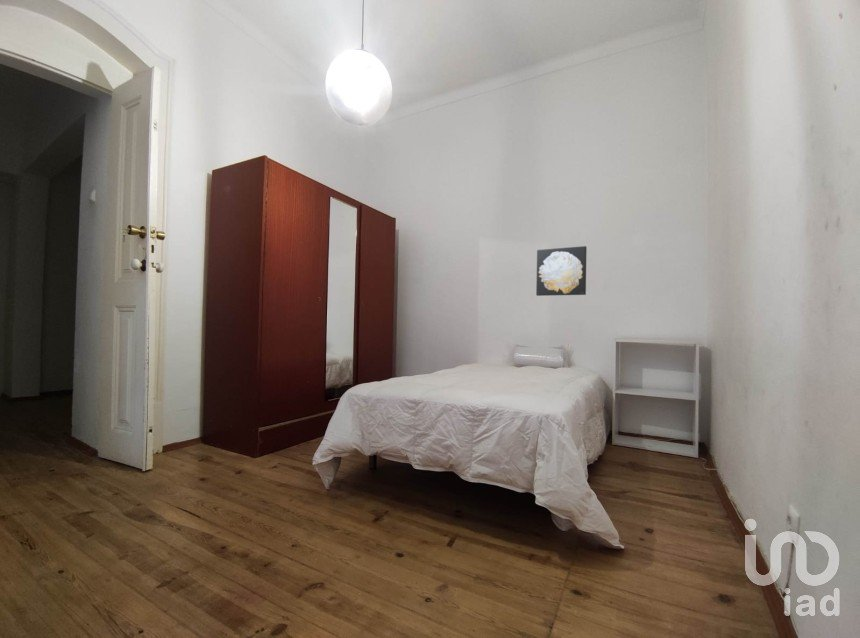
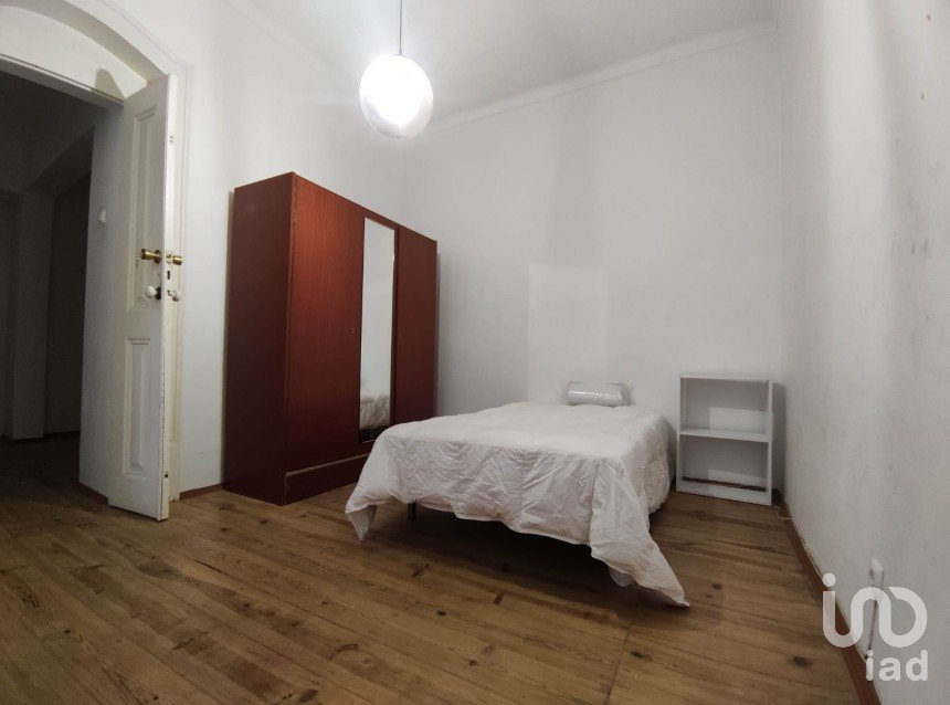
- wall art [535,245,588,297]
